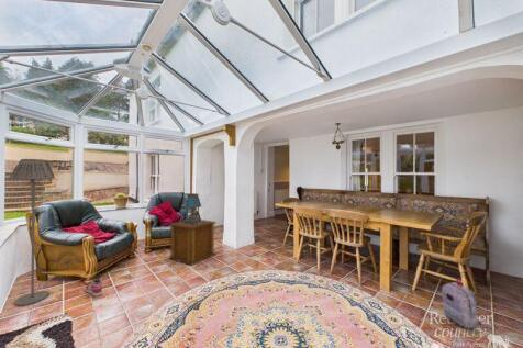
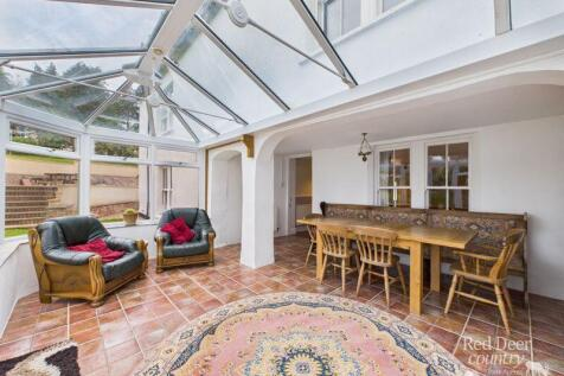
- side table [167,218,218,267]
- backpack [441,278,483,329]
- floor lamp [9,158,56,307]
- lamp [182,192,202,225]
- sneaker [84,277,103,298]
